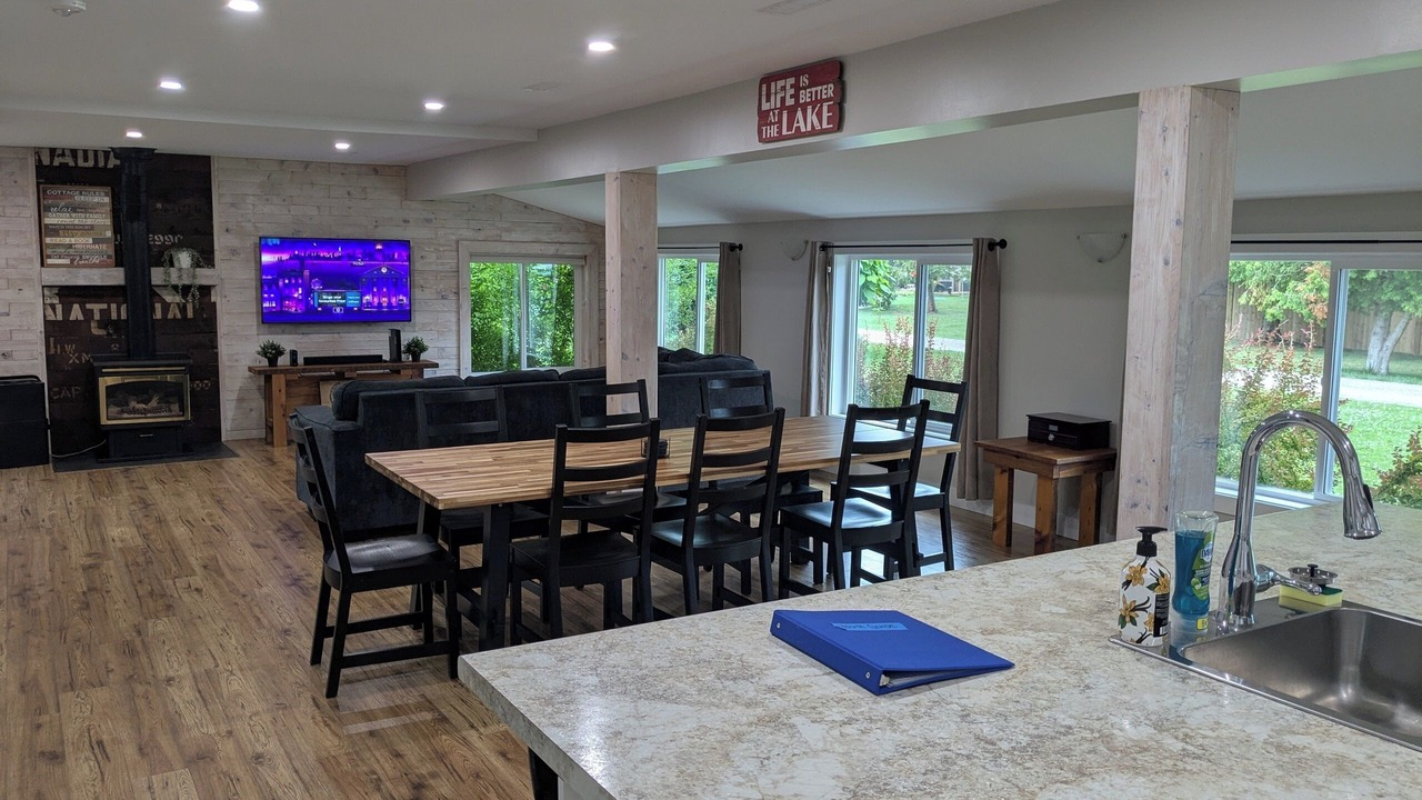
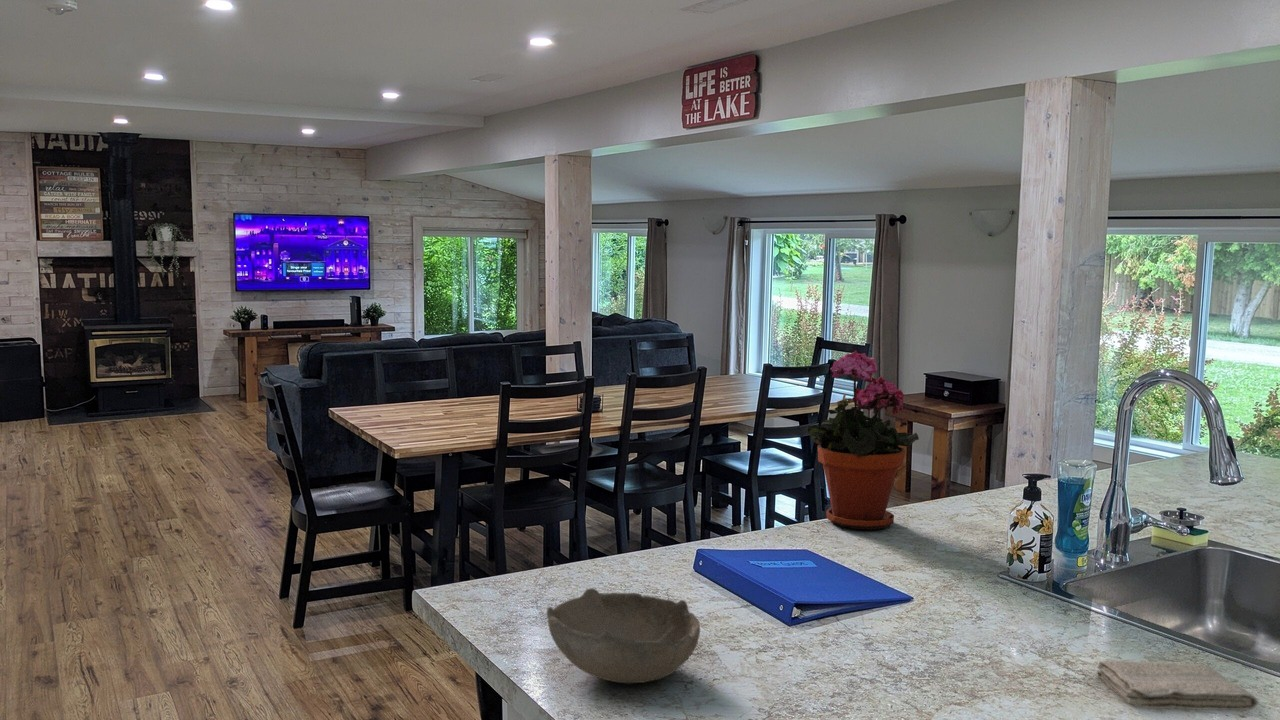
+ bowl [546,587,701,684]
+ potted plant [807,349,920,530]
+ washcloth [1096,659,1259,711]
